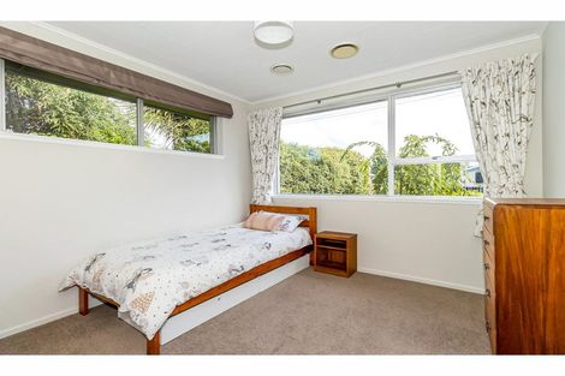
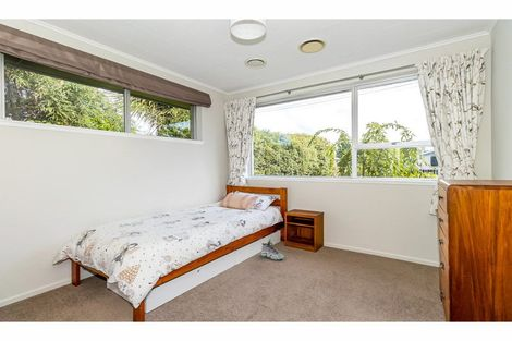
+ sneaker [260,239,284,260]
